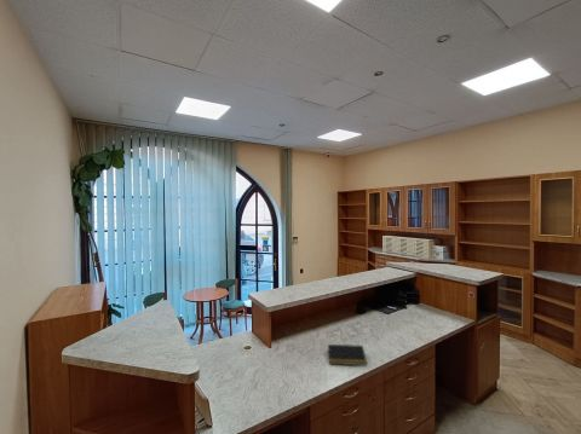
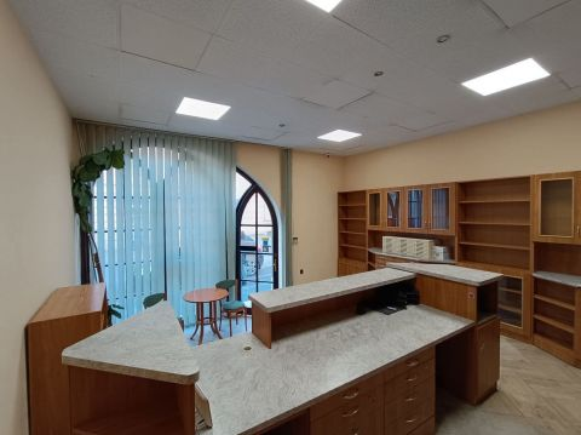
- notepad [327,343,368,366]
